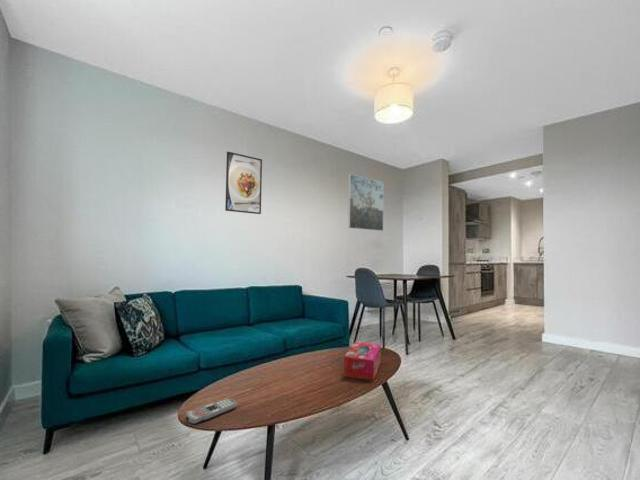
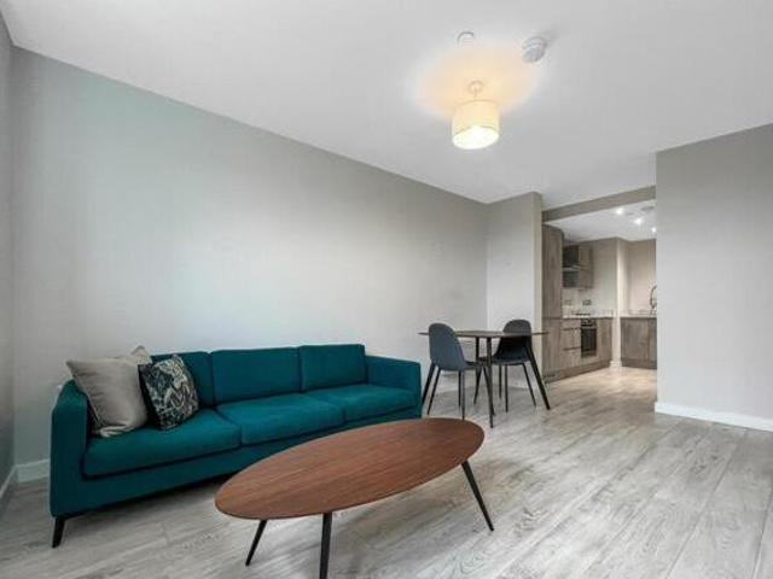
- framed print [347,173,385,232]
- remote control [184,397,238,426]
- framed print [224,151,263,215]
- tissue box [343,340,382,381]
